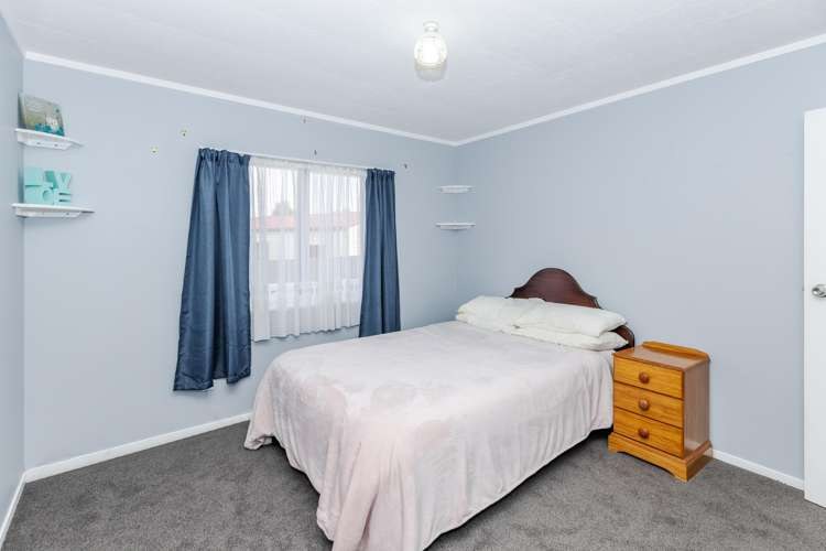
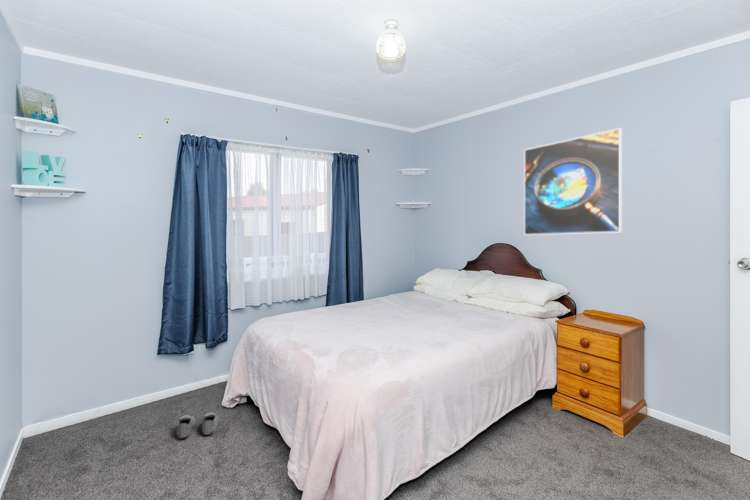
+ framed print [523,127,623,236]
+ shoe [176,411,219,439]
